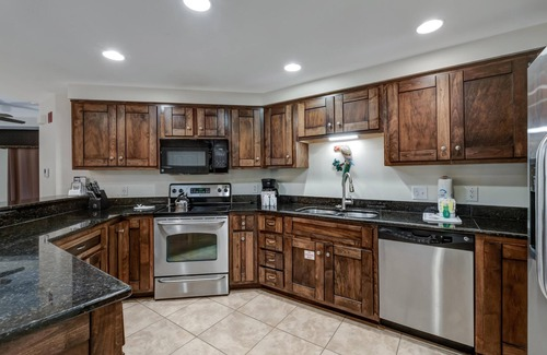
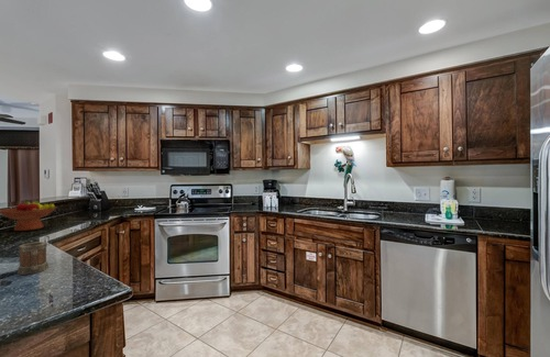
+ fruit bowl [0,199,58,232]
+ mug [16,241,50,276]
